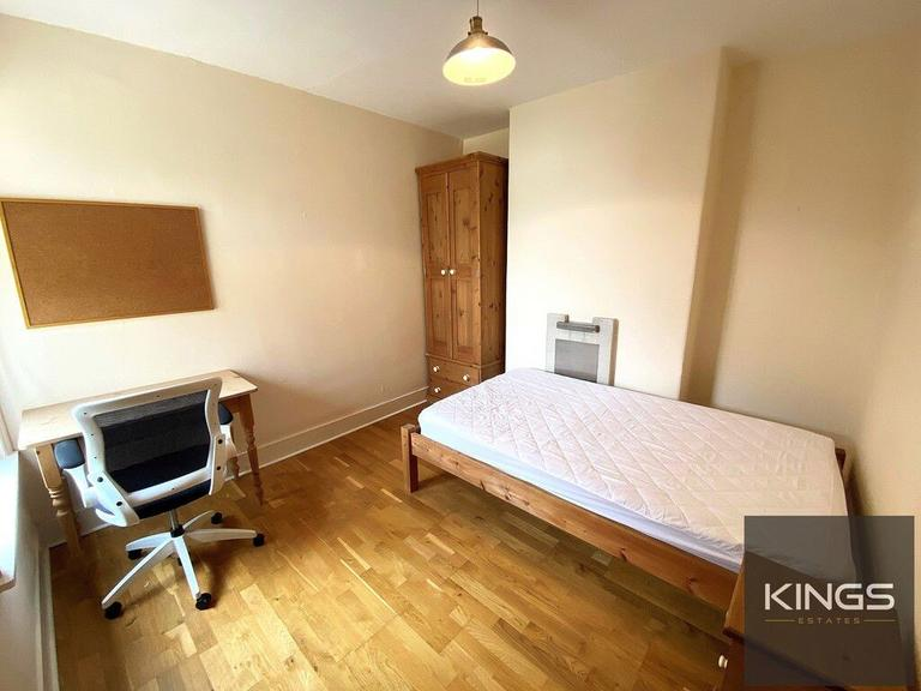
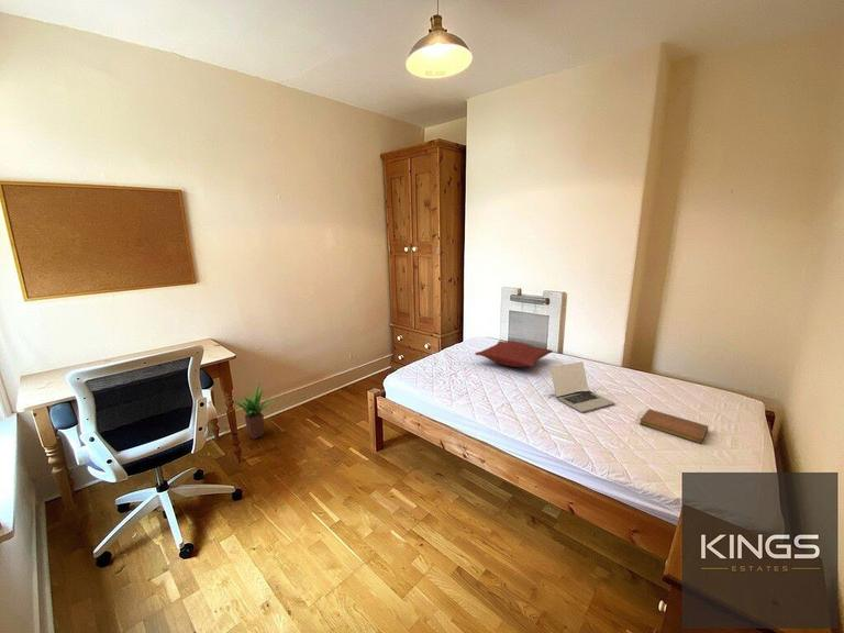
+ notebook [638,408,710,445]
+ laptop [549,360,617,413]
+ potted plant [233,382,278,440]
+ pillow [474,340,553,368]
